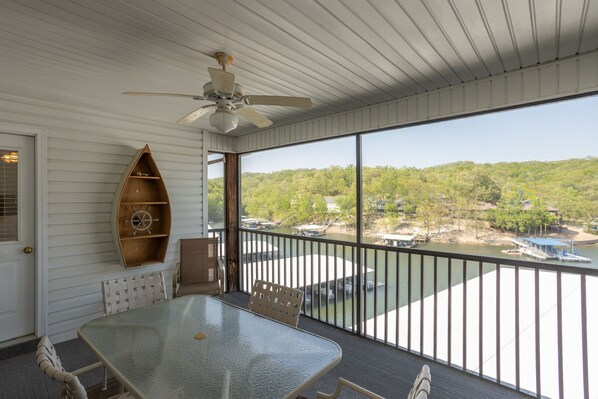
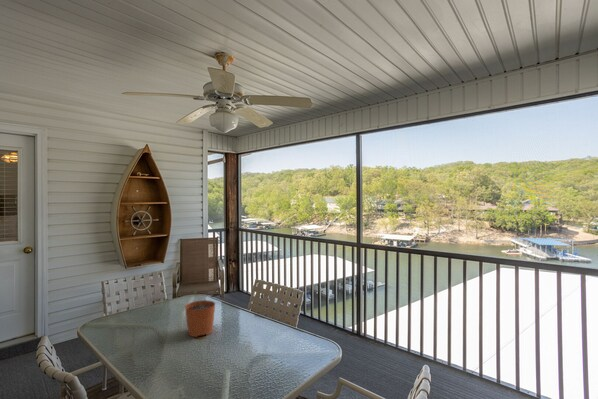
+ plant pot [184,290,216,338]
